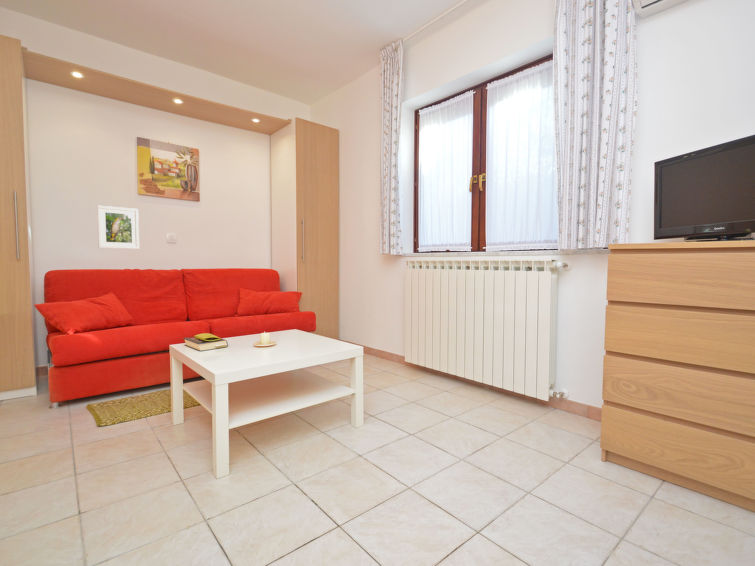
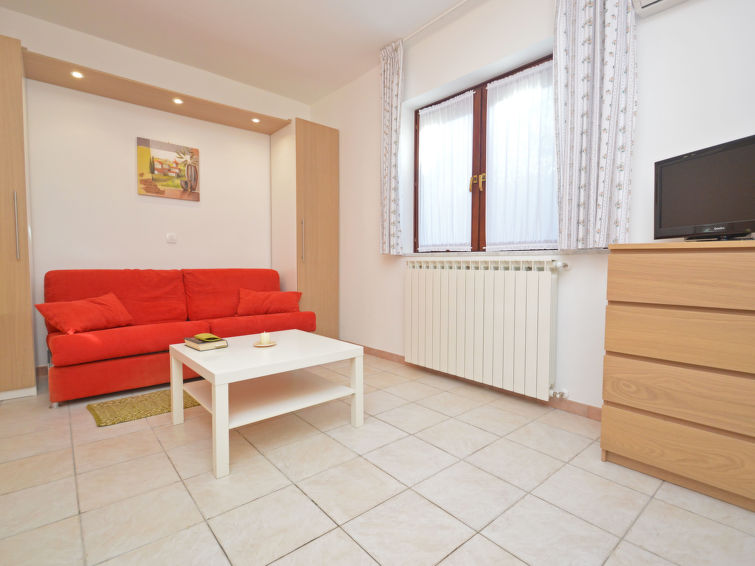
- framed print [96,205,140,250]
